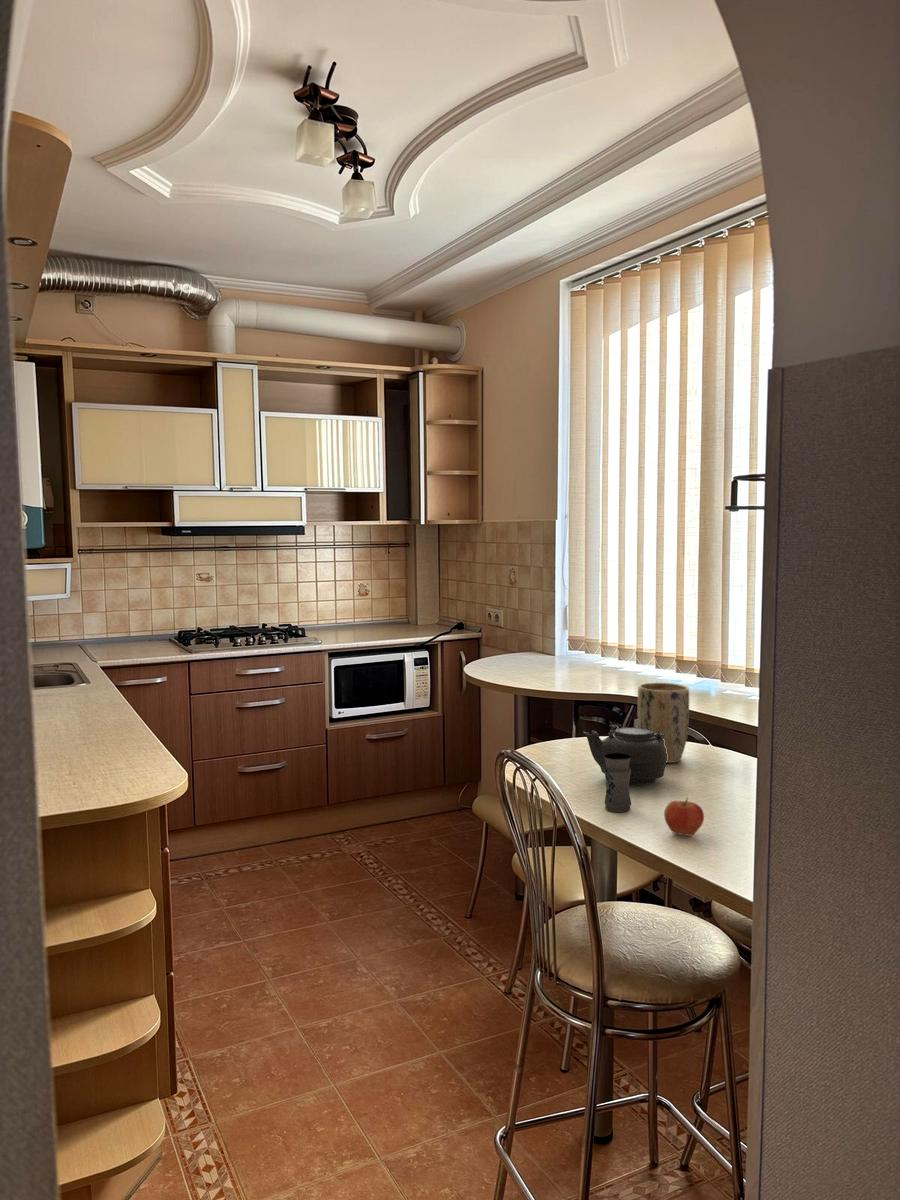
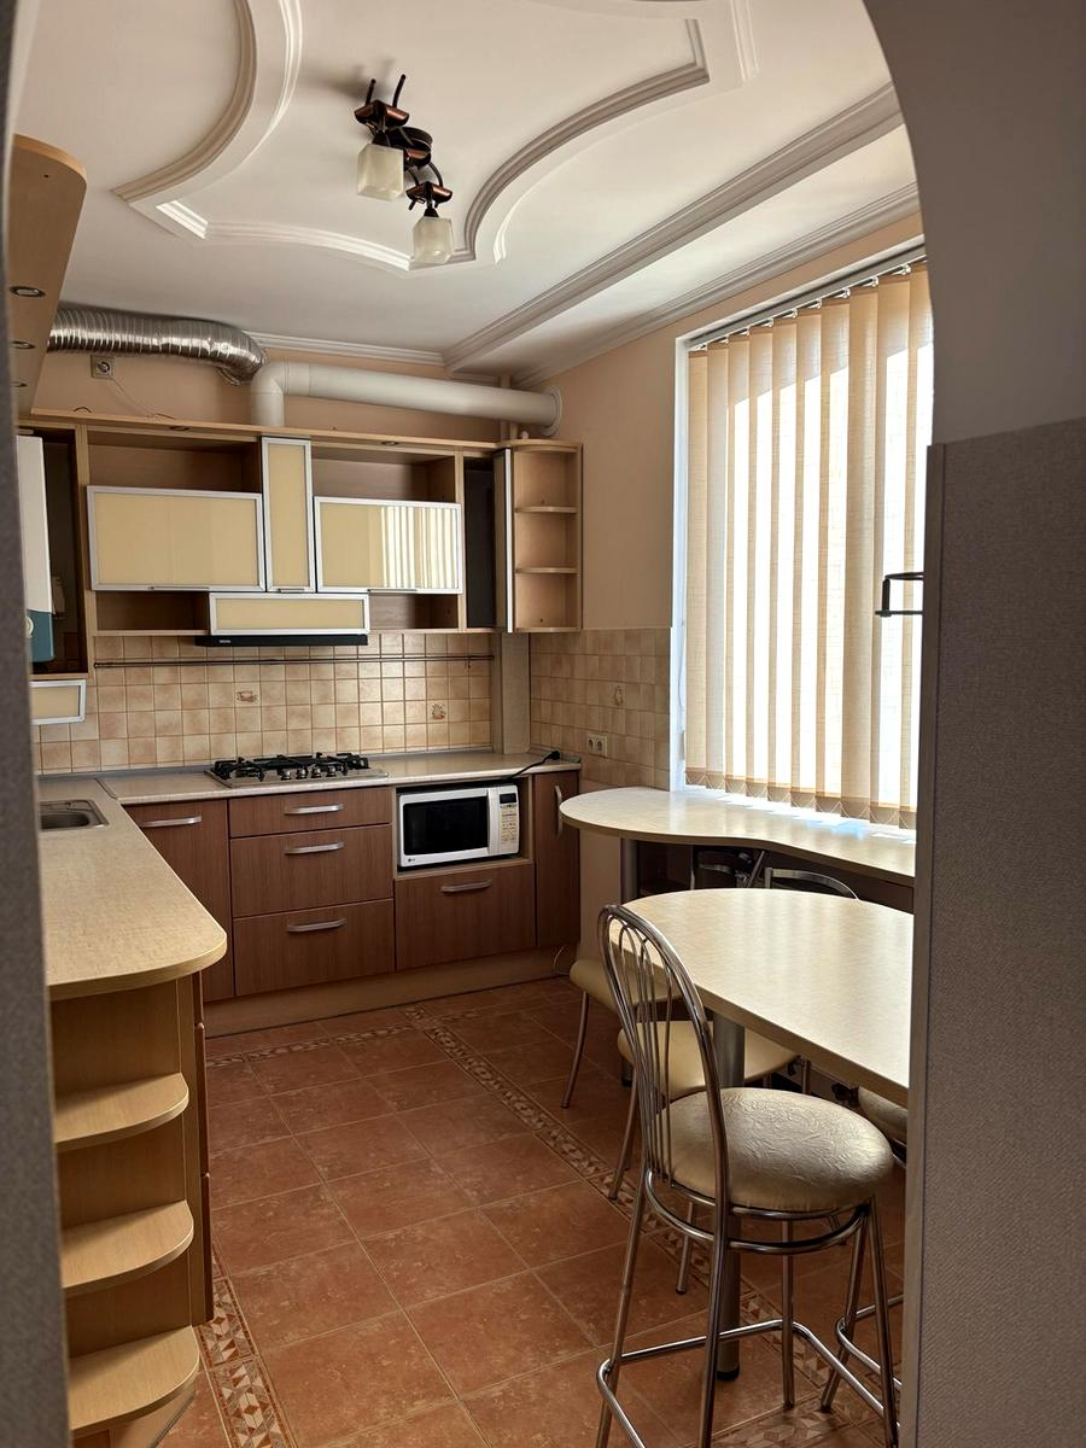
- jar [604,753,632,813]
- plant pot [636,682,690,764]
- teapot [582,727,667,785]
- apple [663,797,705,837]
